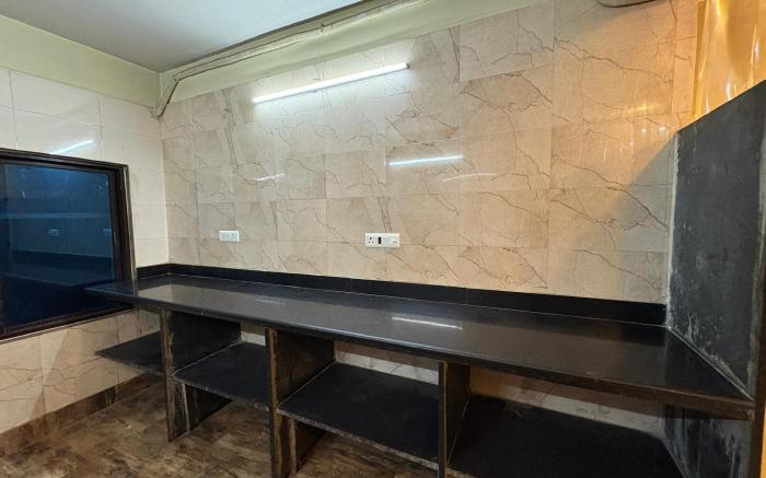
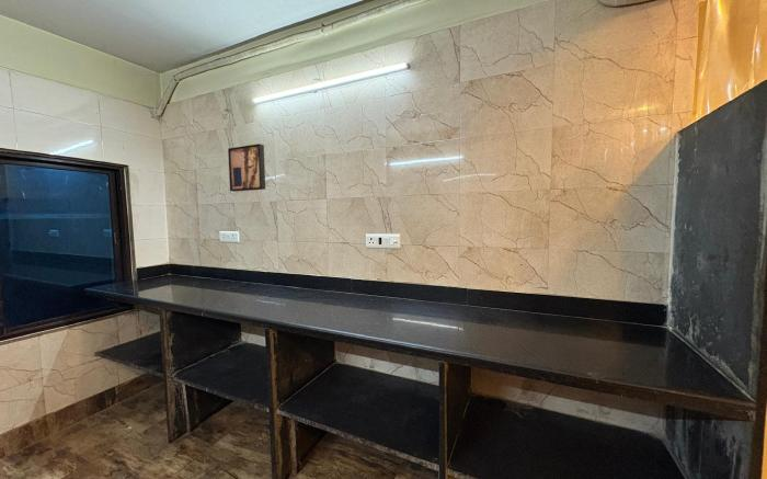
+ wall art [227,142,266,193]
